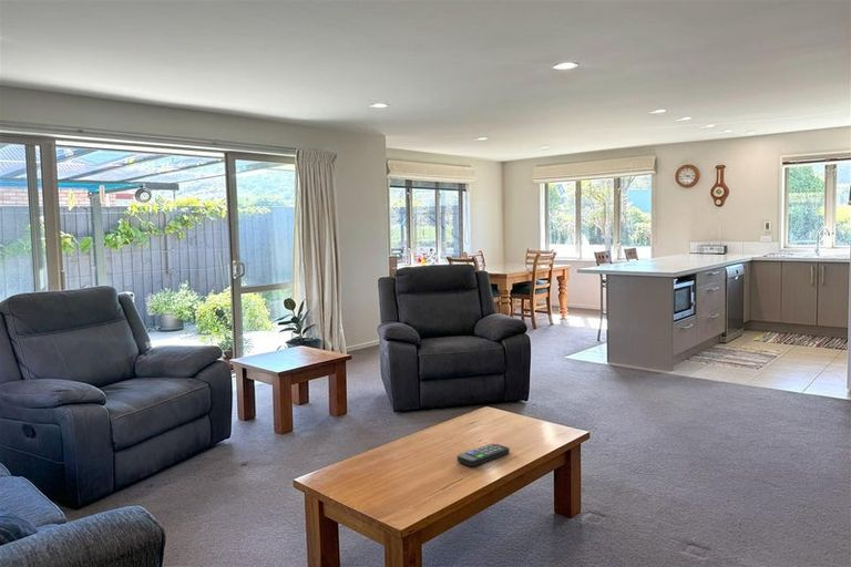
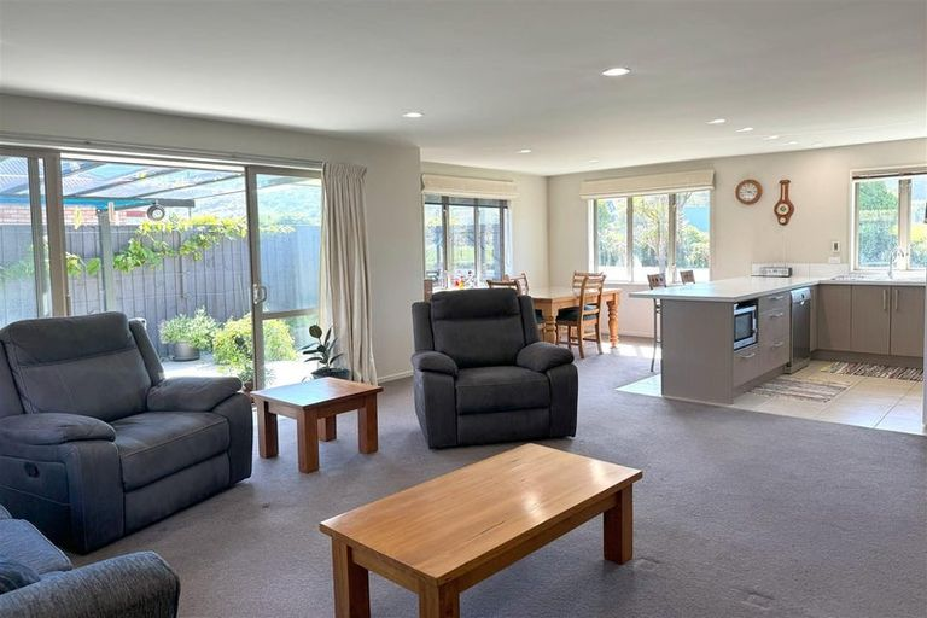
- remote control [457,442,511,467]
